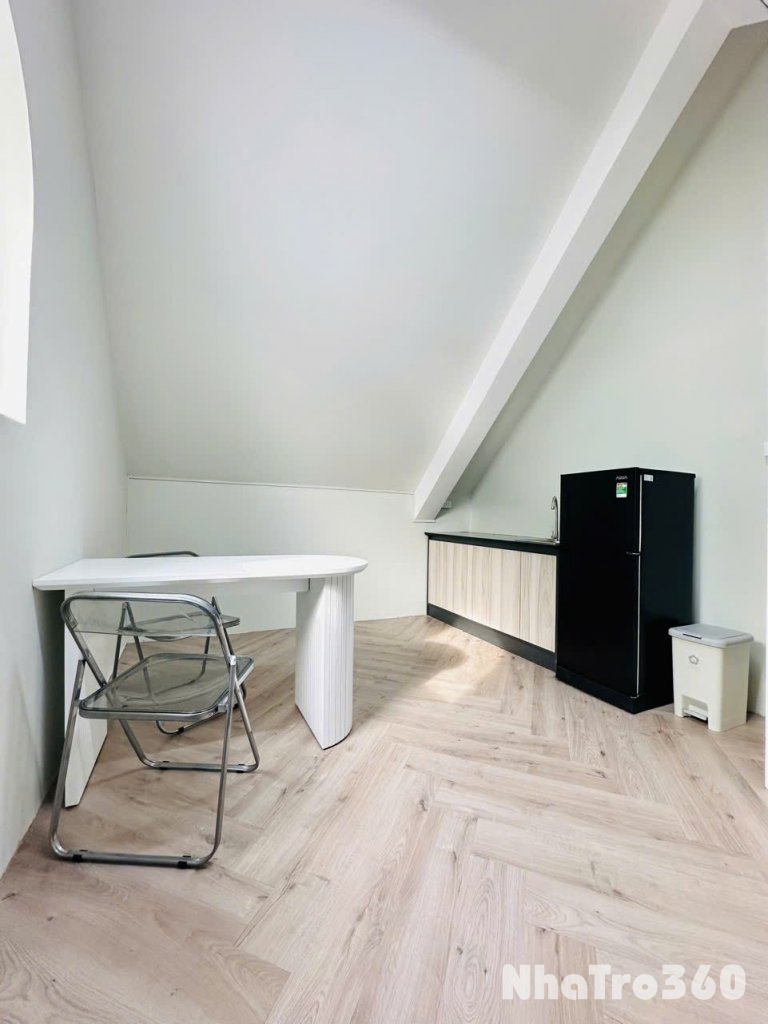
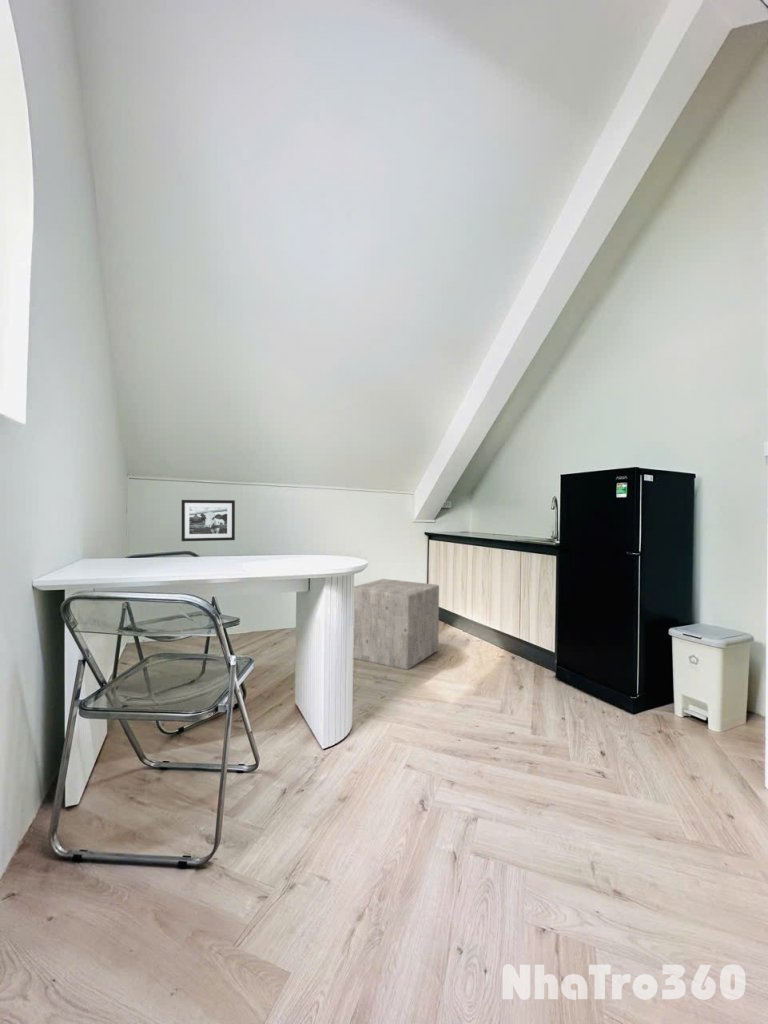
+ picture frame [181,499,236,542]
+ stool [353,578,440,671]
